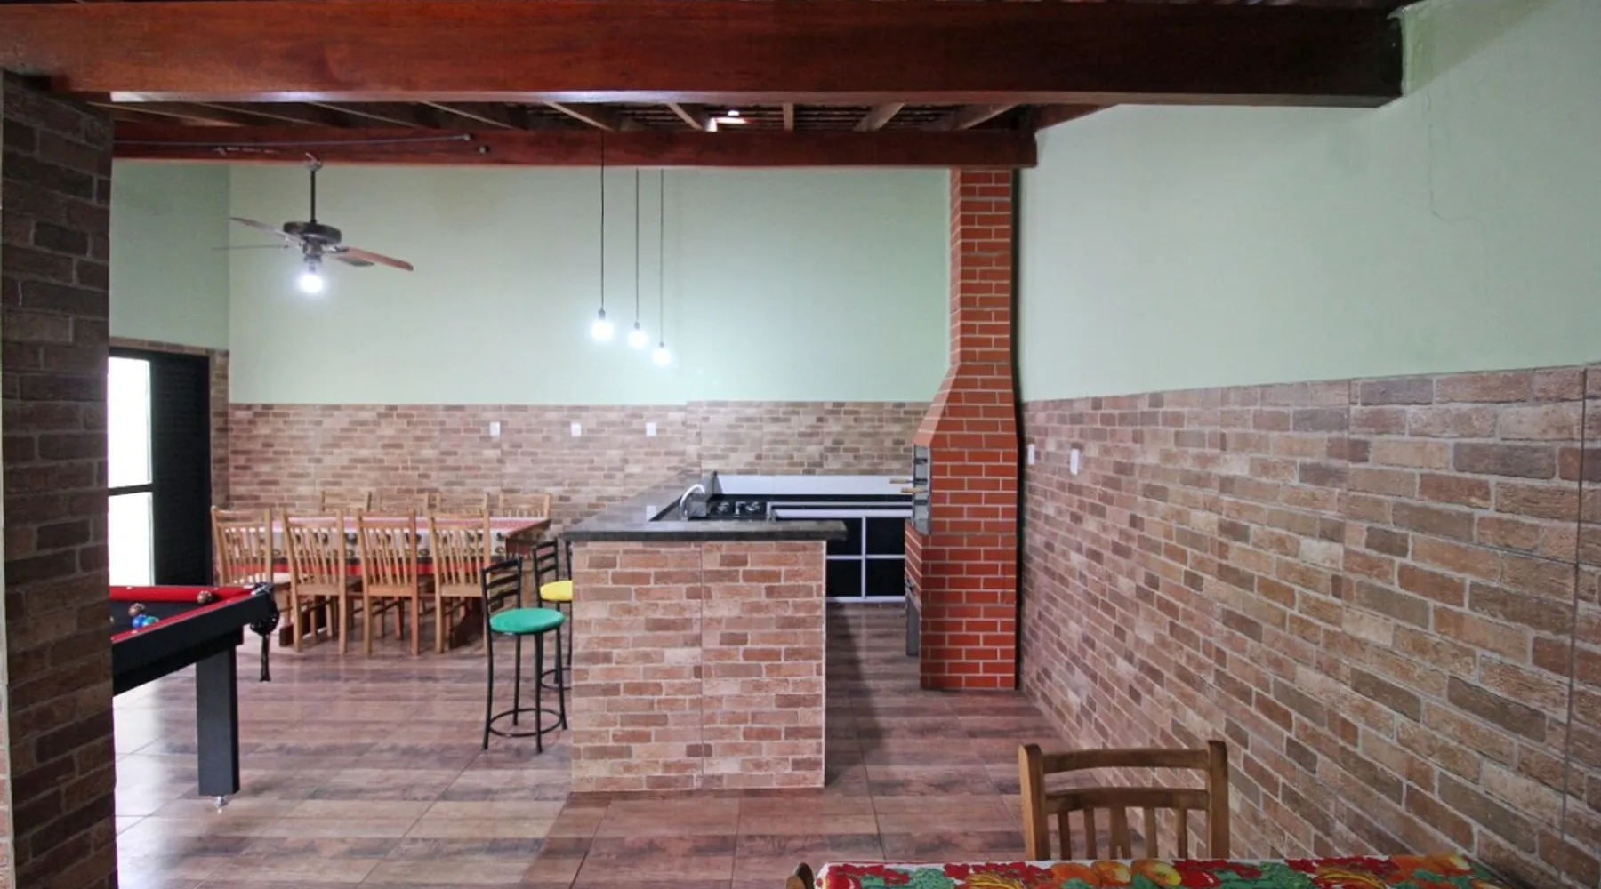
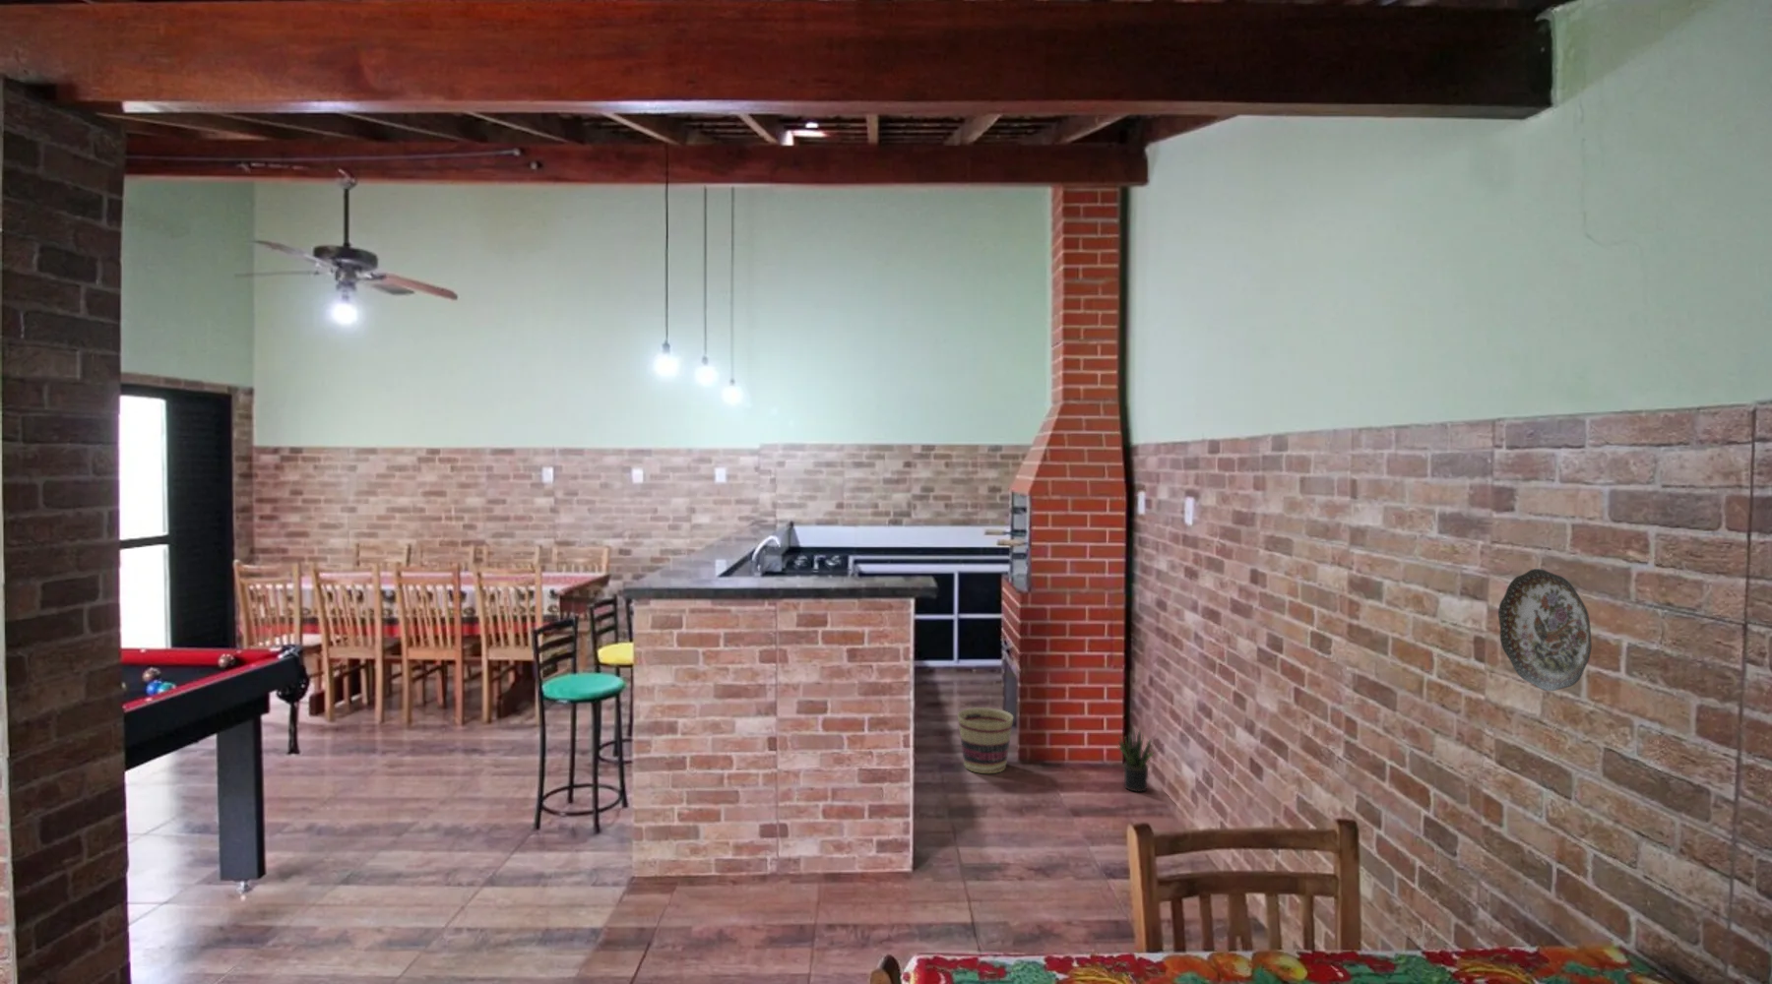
+ potted plant [1115,728,1155,793]
+ decorative plate [1497,568,1591,692]
+ basket [956,706,1014,774]
